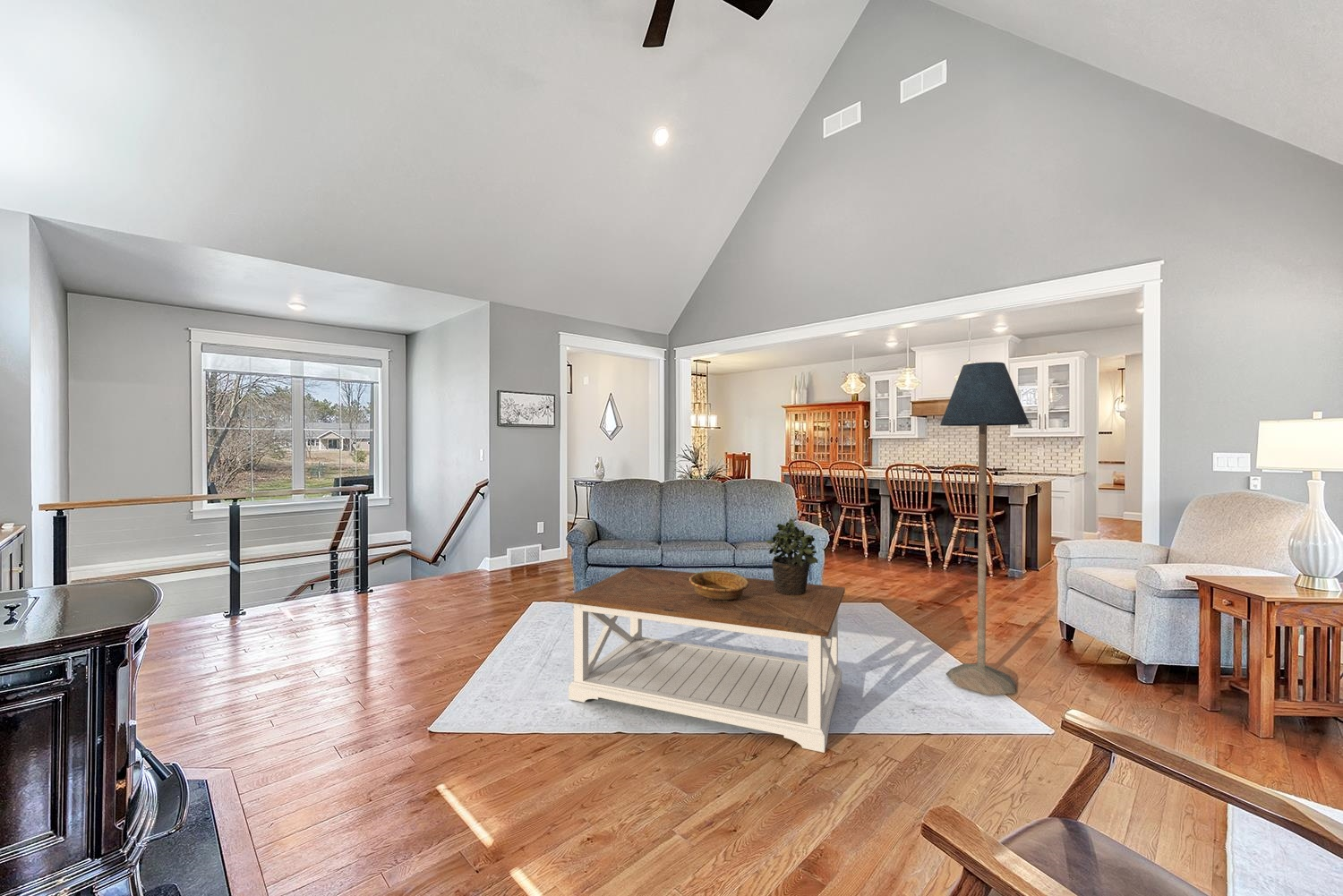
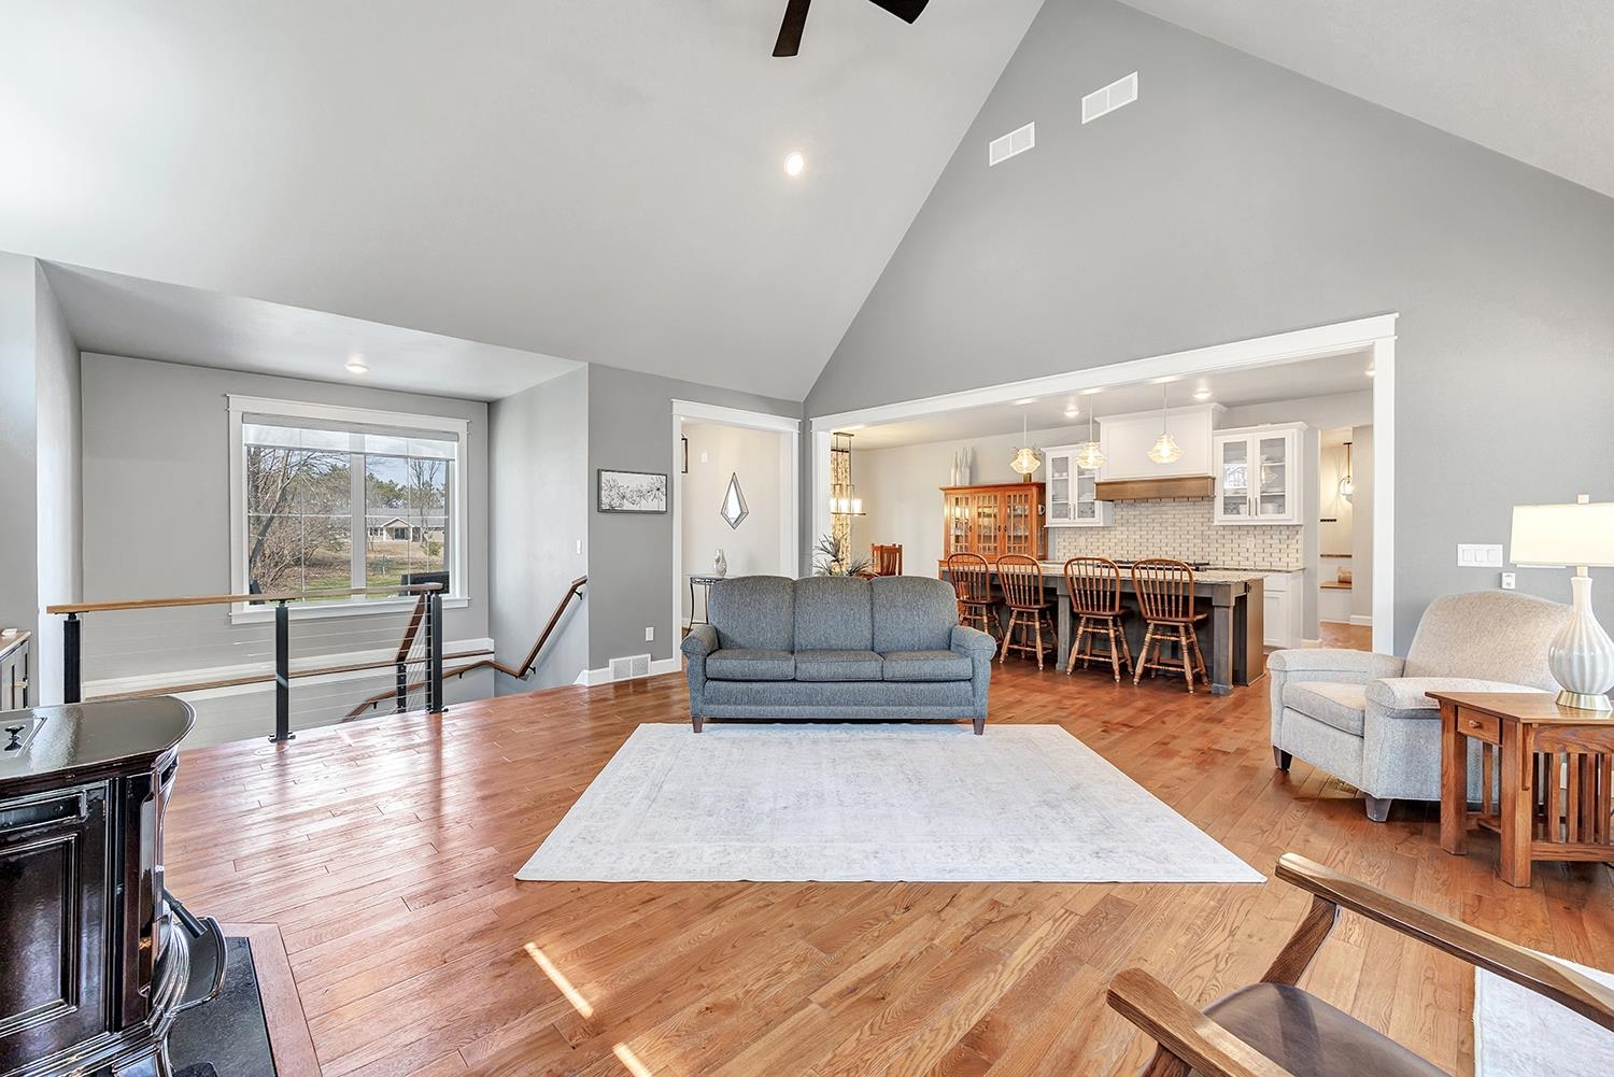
- decorative bowl [689,570,748,602]
- floor lamp [939,362,1031,696]
- potted plant [766,518,819,595]
- coffee table [564,566,846,754]
